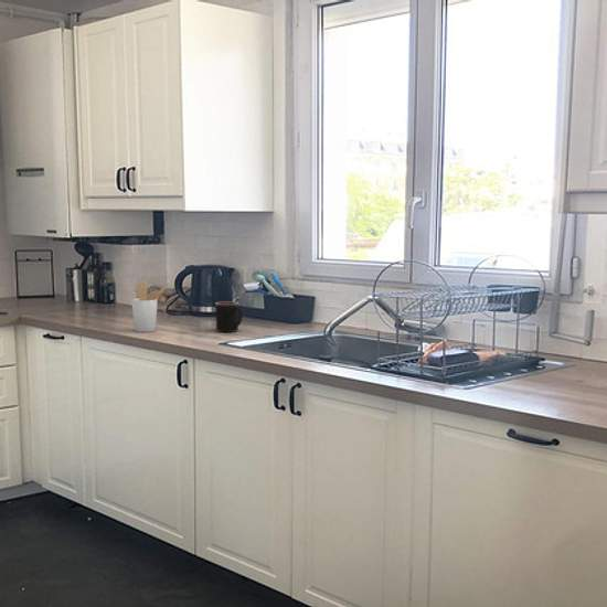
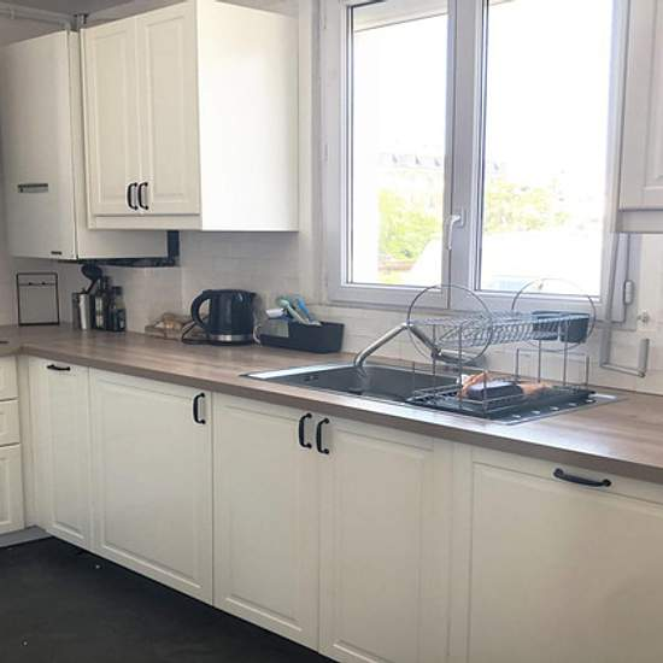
- mug [214,300,244,333]
- utensil holder [130,281,169,333]
